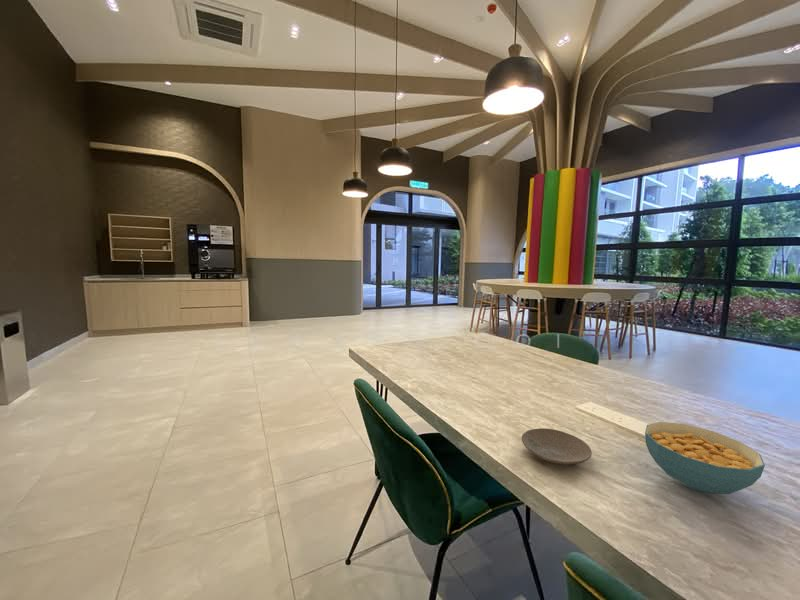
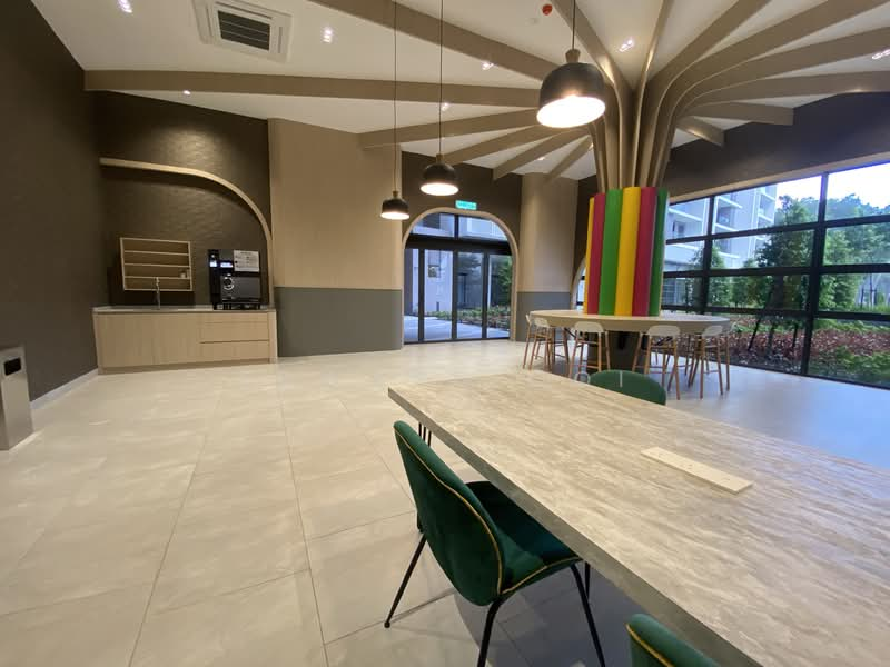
- plate [521,427,593,465]
- cereal bowl [644,421,766,495]
